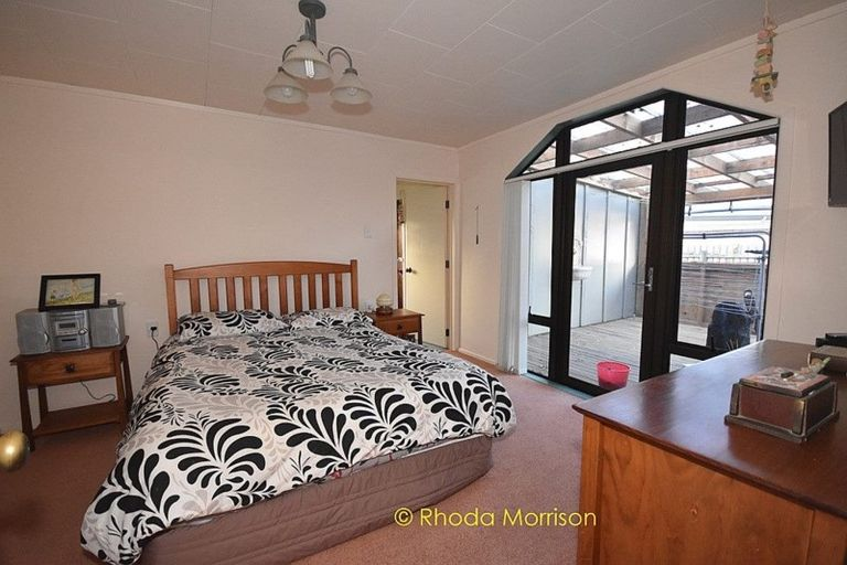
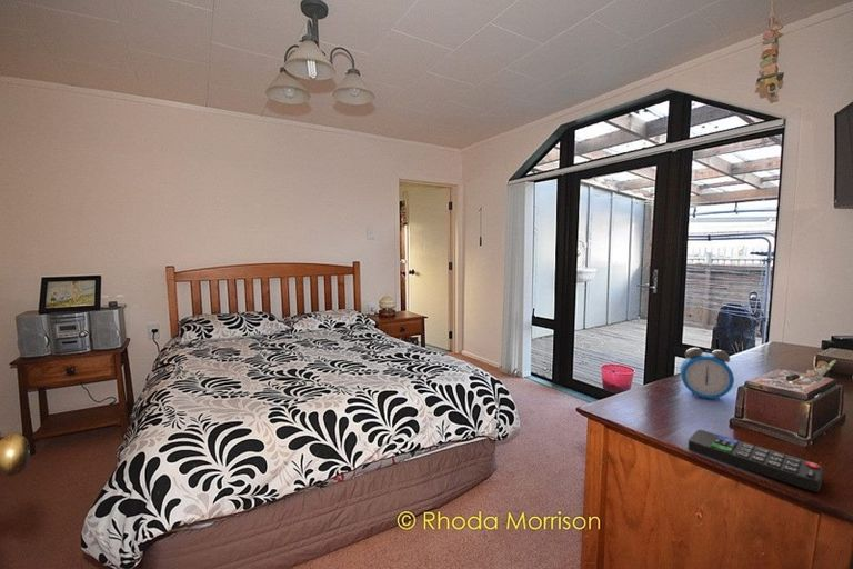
+ alarm clock [680,347,735,401]
+ remote control [688,429,824,493]
